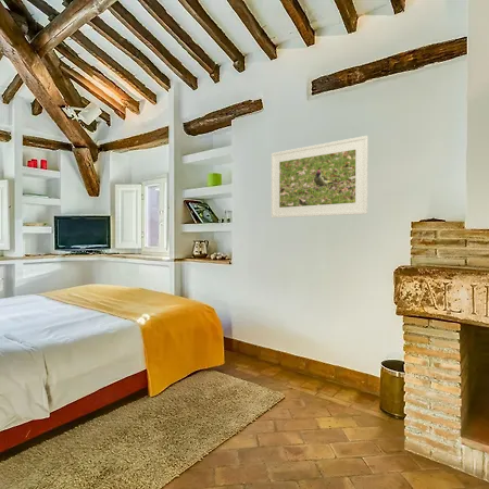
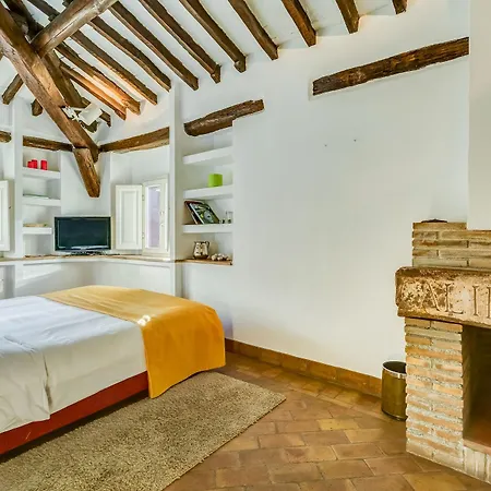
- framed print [271,135,369,218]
